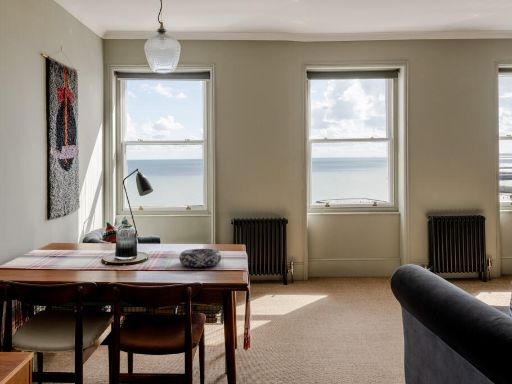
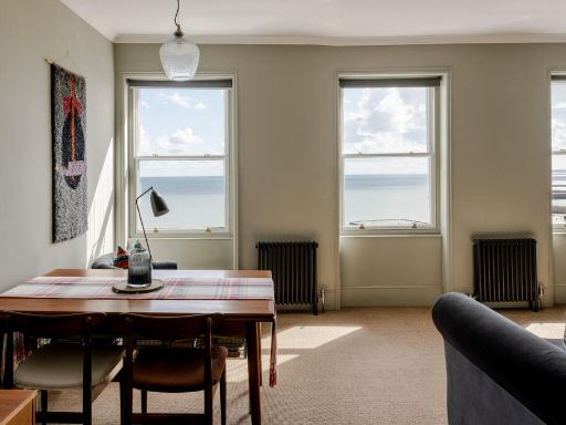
- decorative bowl [178,248,222,268]
